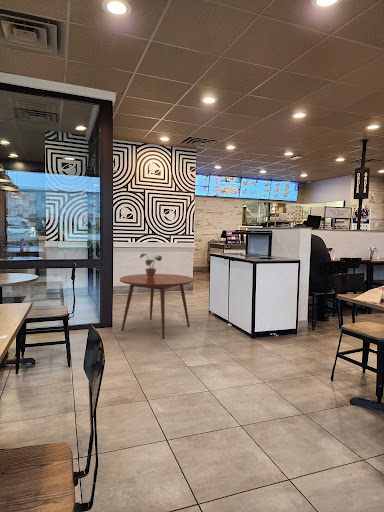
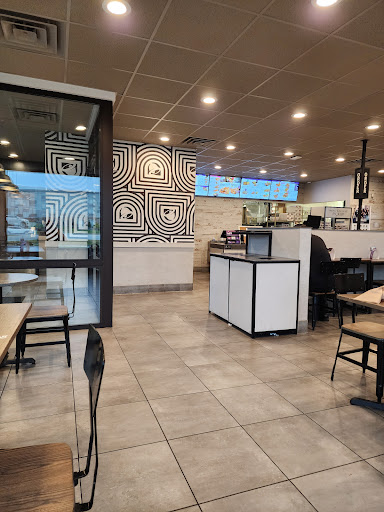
- potted plant [139,253,163,278]
- dining table [119,273,195,340]
